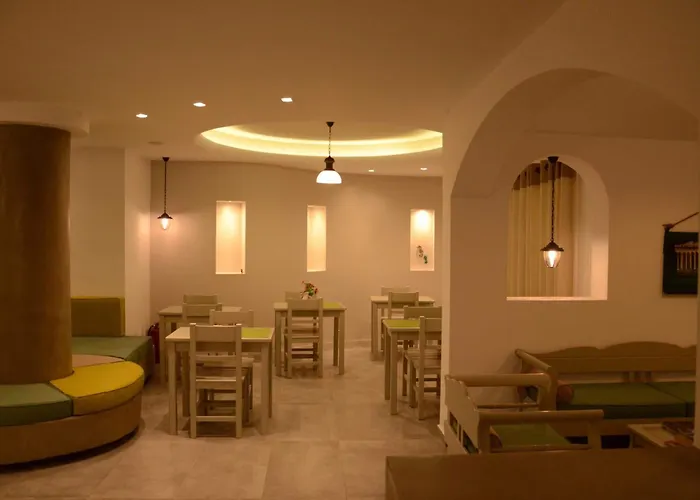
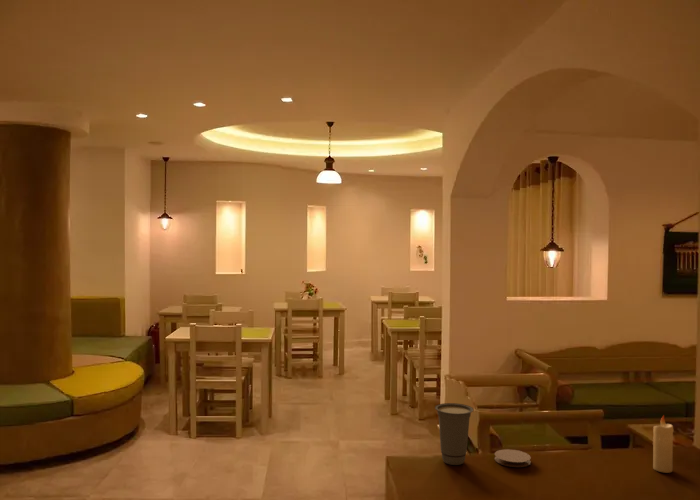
+ cup [434,402,474,466]
+ coaster [494,448,532,468]
+ candle [652,414,675,474]
